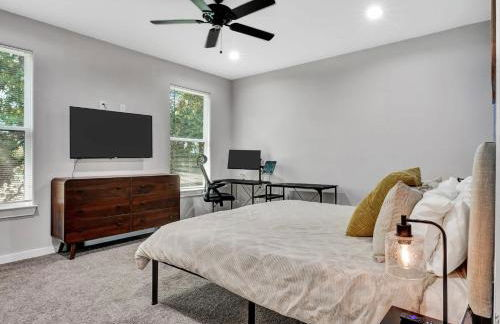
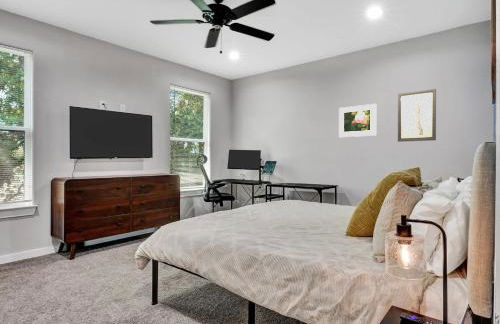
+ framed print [338,103,377,138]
+ wall art [397,88,437,143]
